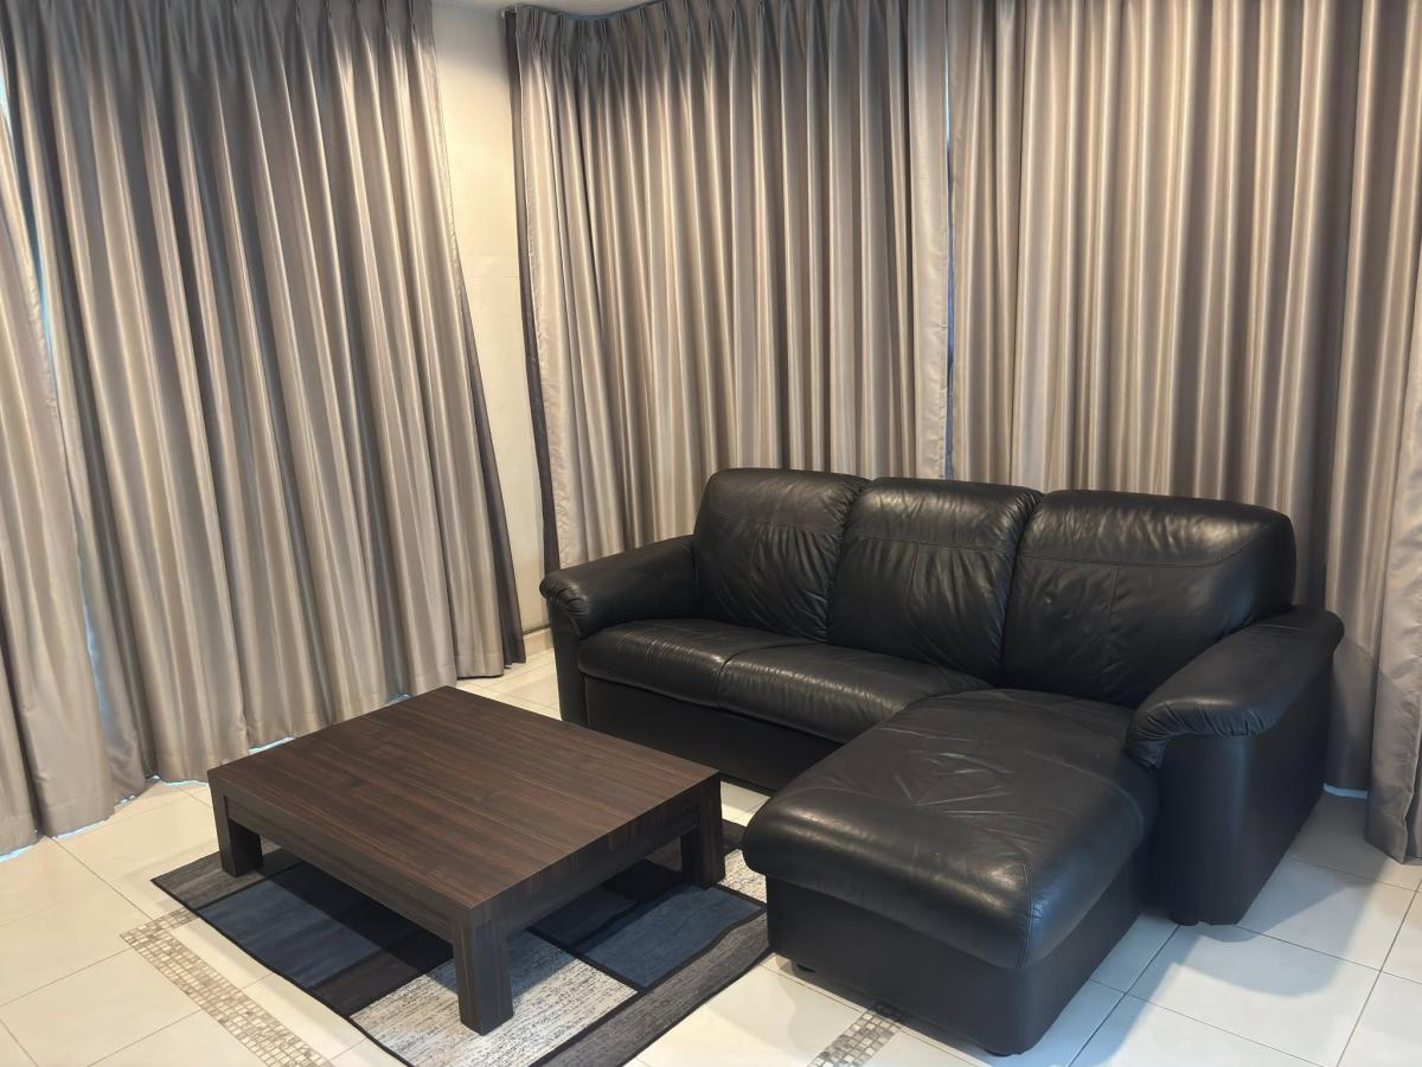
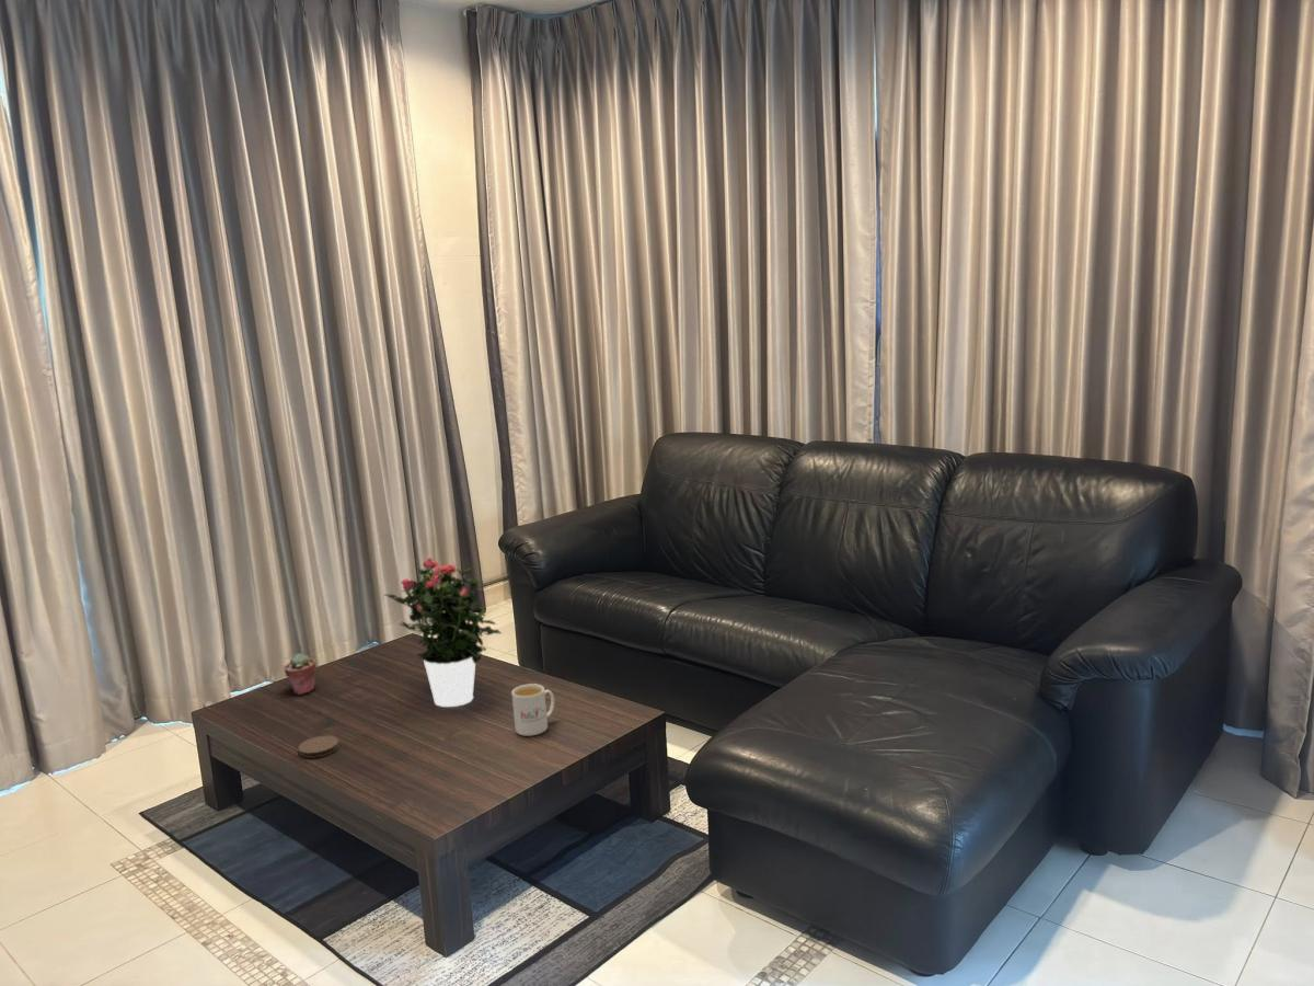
+ potted succulent [283,652,318,696]
+ mug [510,683,555,737]
+ coaster [298,735,339,759]
+ potted flower [382,557,503,708]
